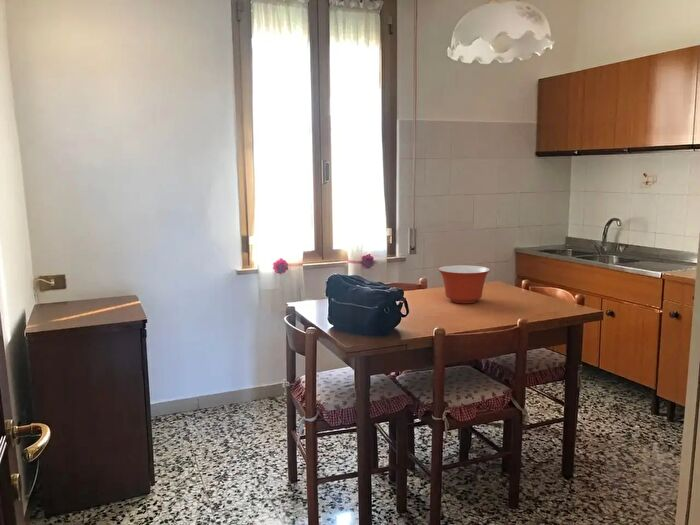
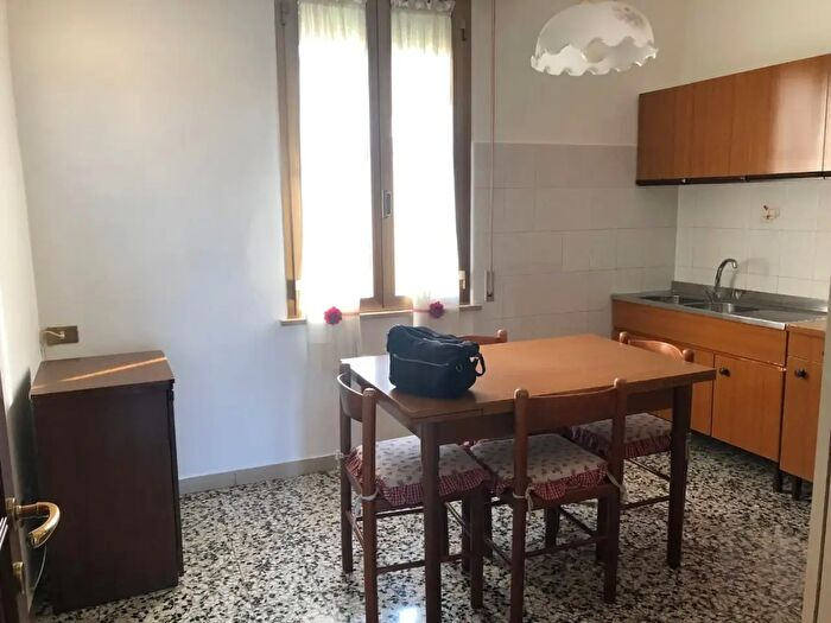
- mixing bowl [437,264,491,304]
